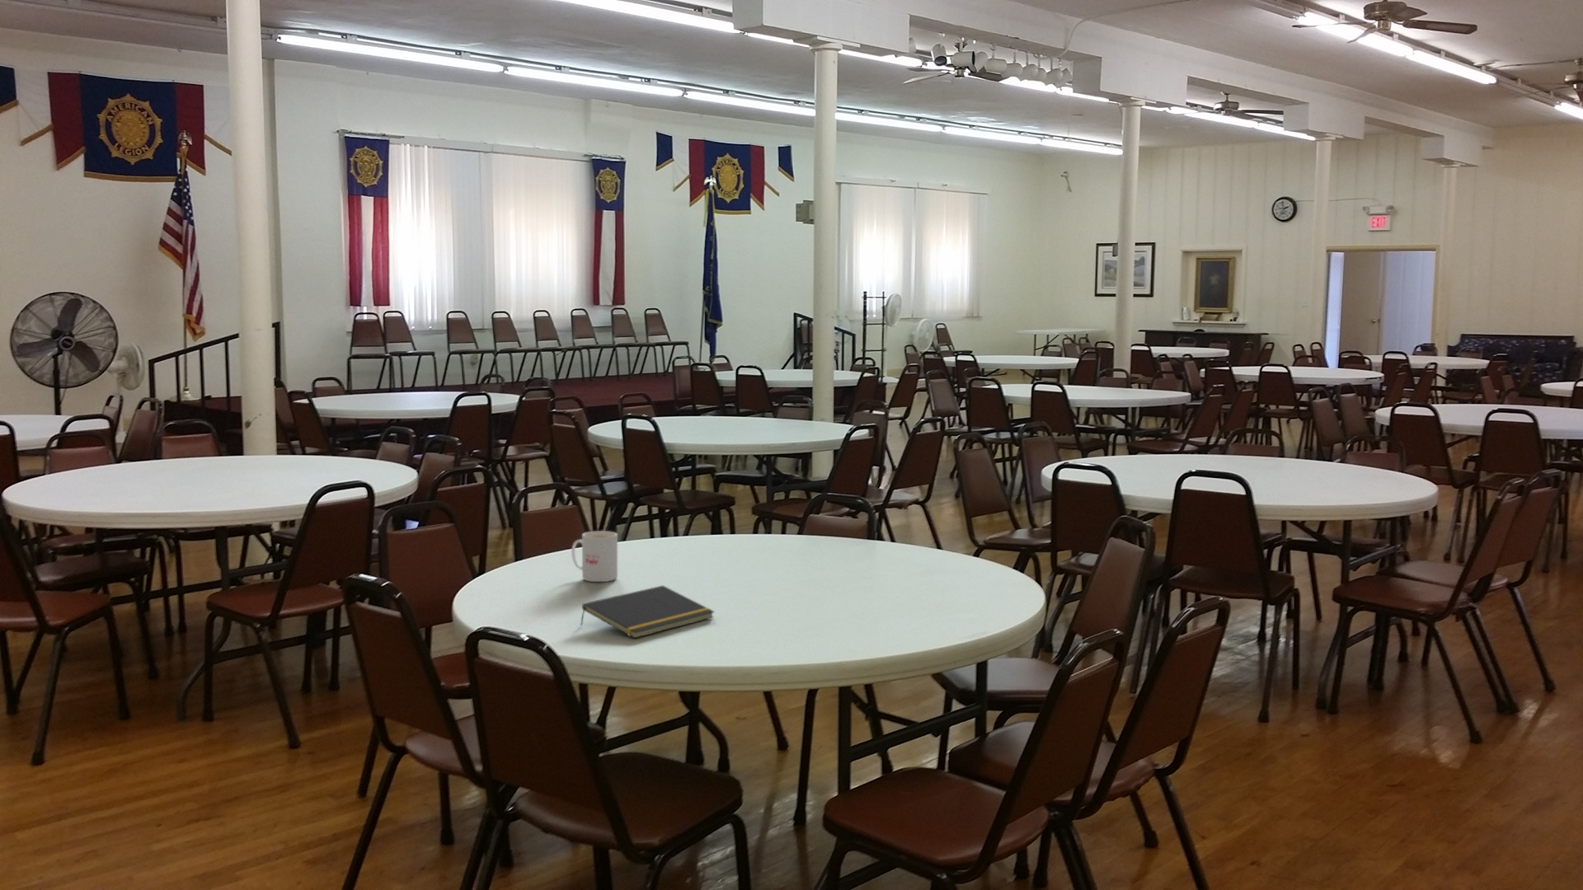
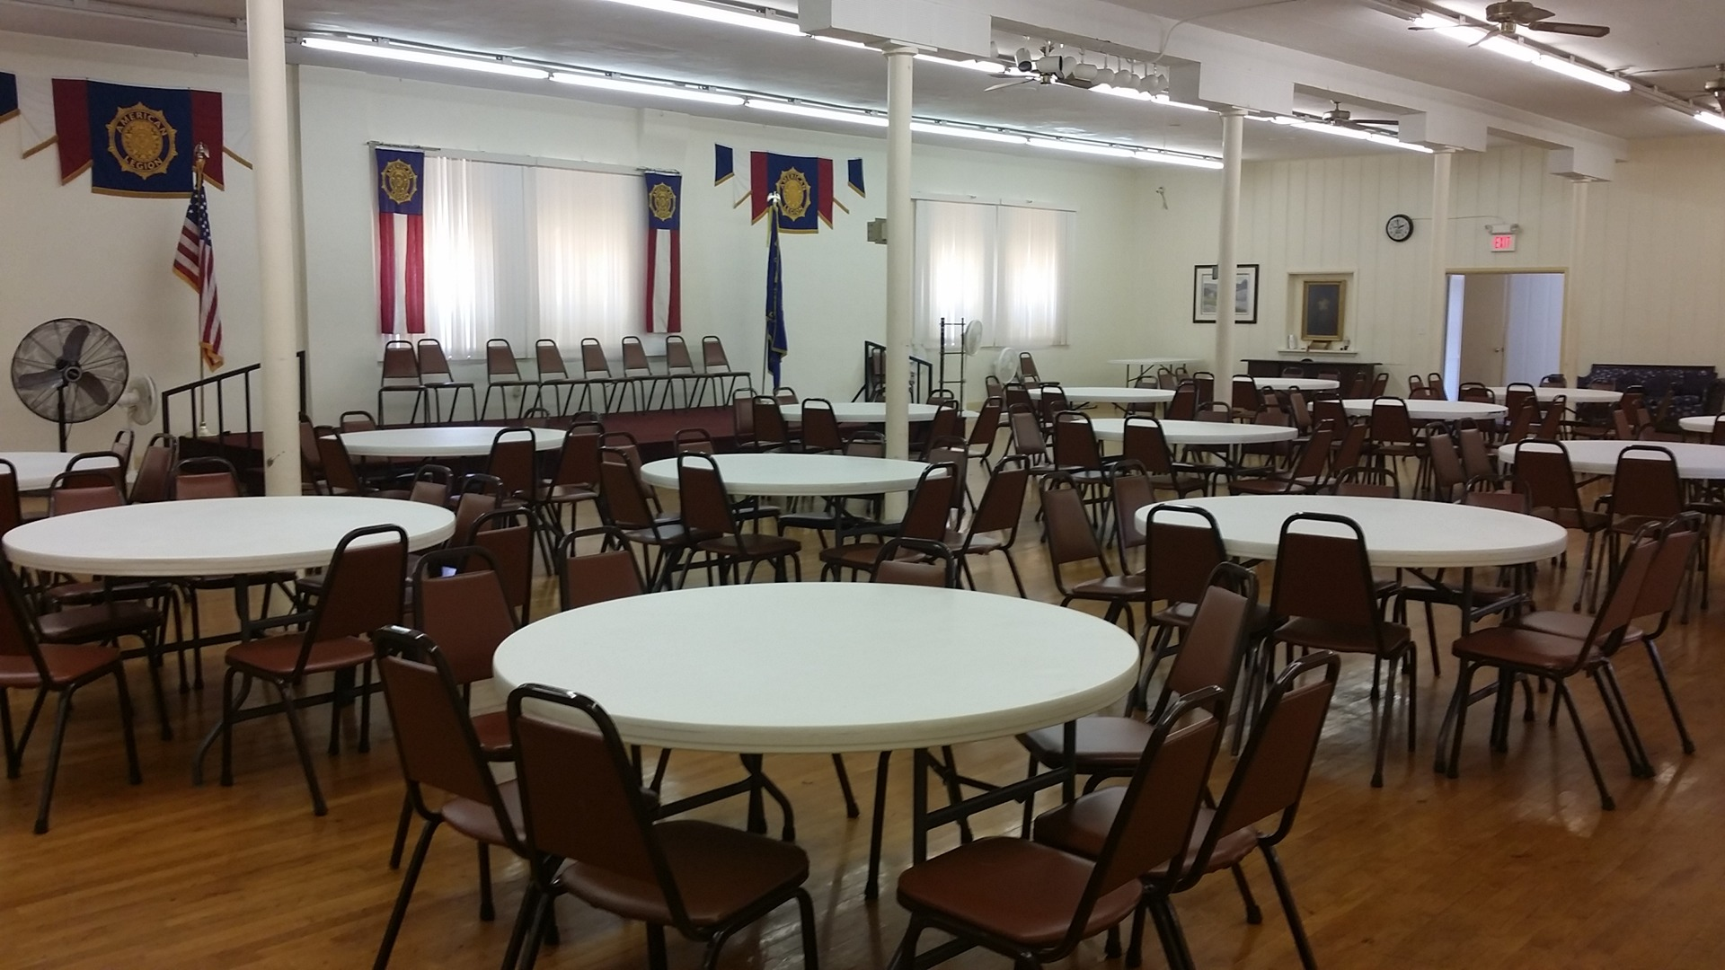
- notepad [579,585,715,639]
- mug [571,530,619,582]
